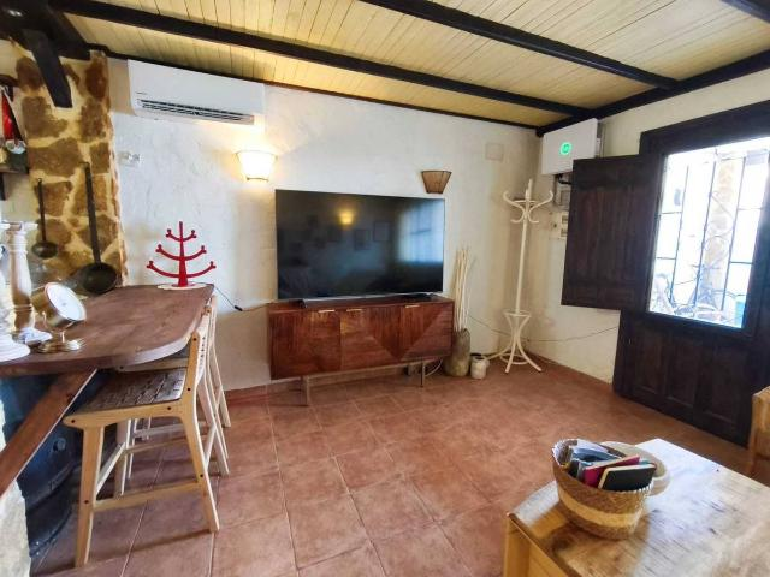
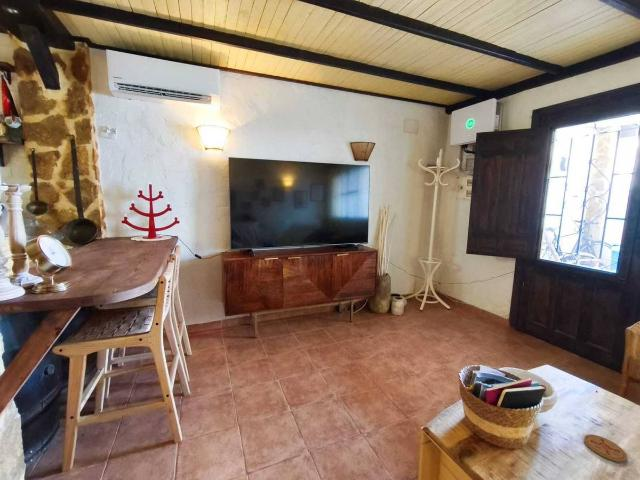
+ coaster [583,433,628,463]
